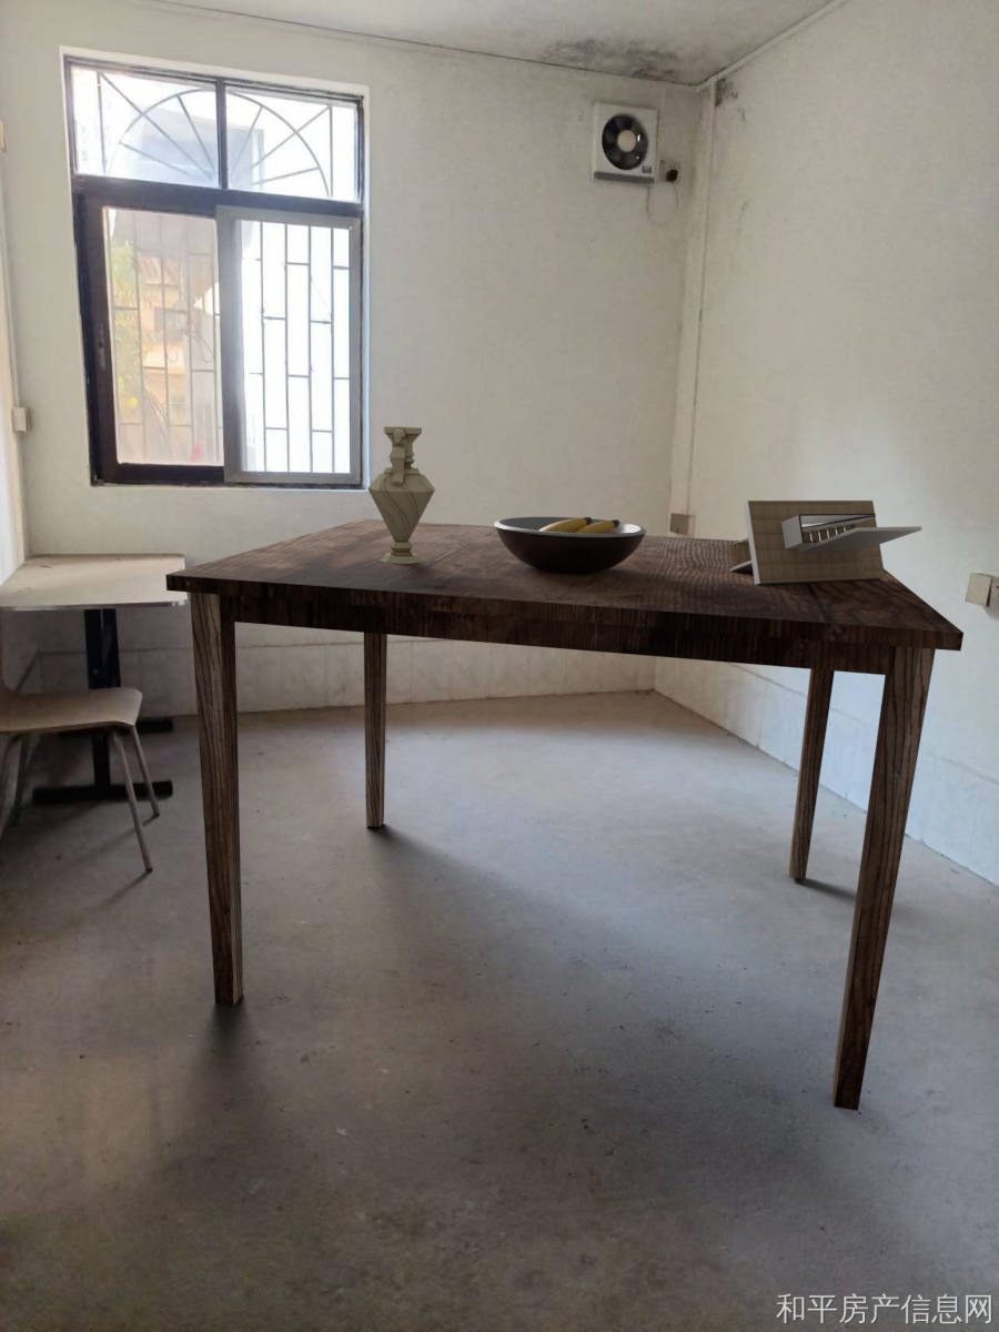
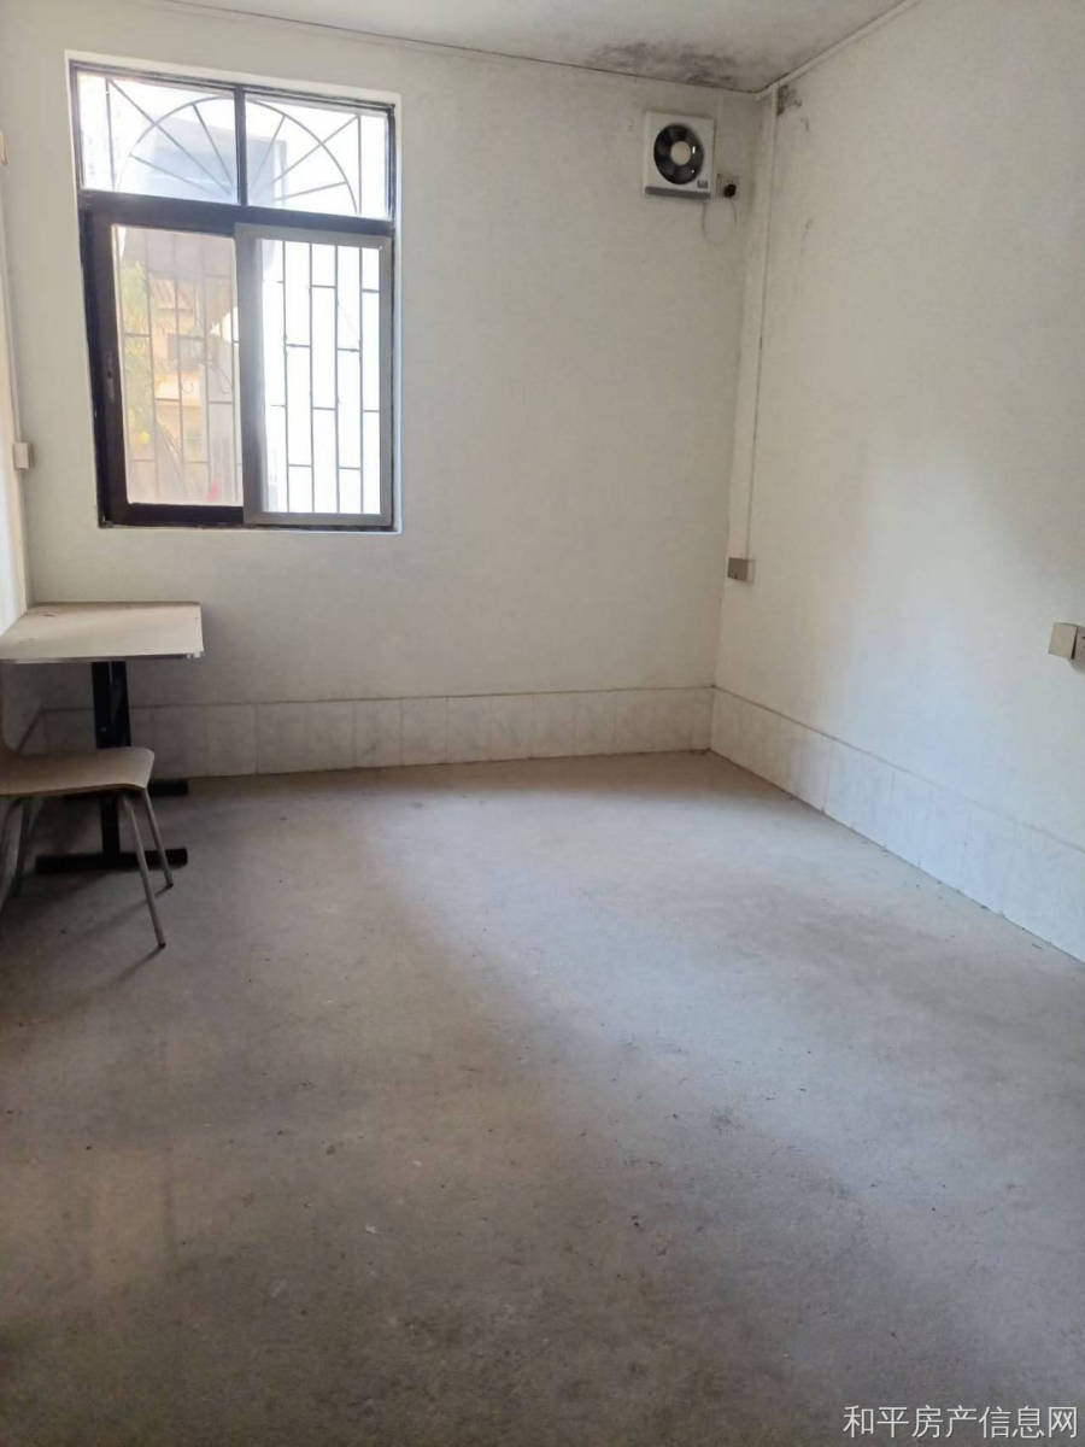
- architectural model [727,500,922,585]
- dining table [164,517,965,1112]
- vase [366,425,436,564]
- fruit bowl [493,515,648,573]
